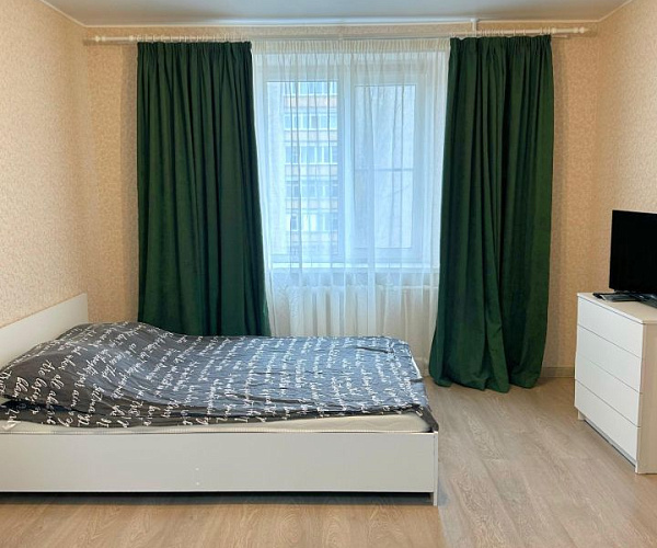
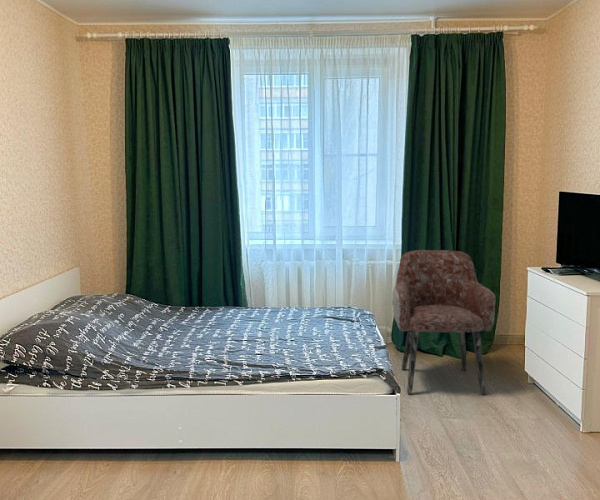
+ armchair [391,249,496,396]
